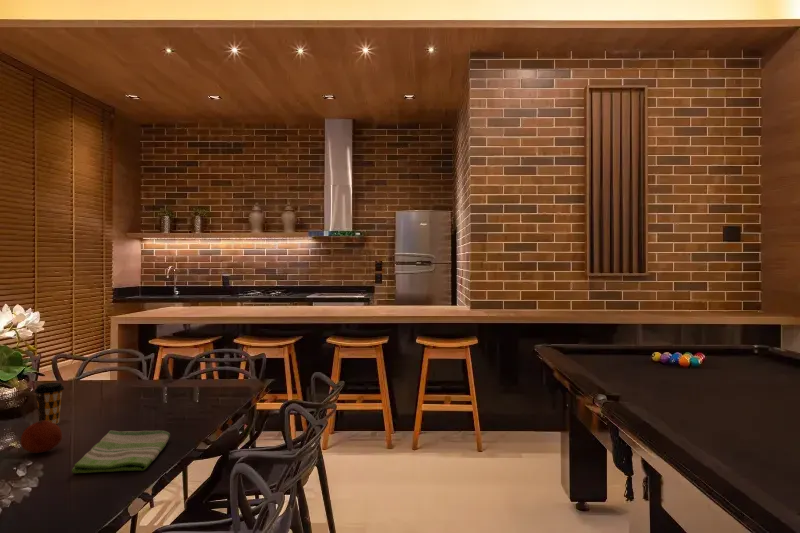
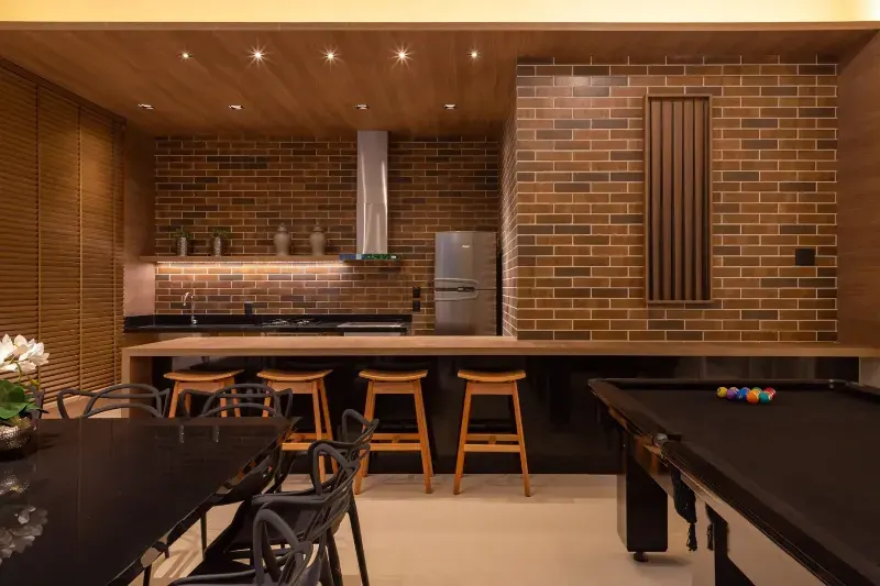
- coffee cup [34,382,65,425]
- fruit [19,421,63,454]
- dish towel [71,430,171,474]
